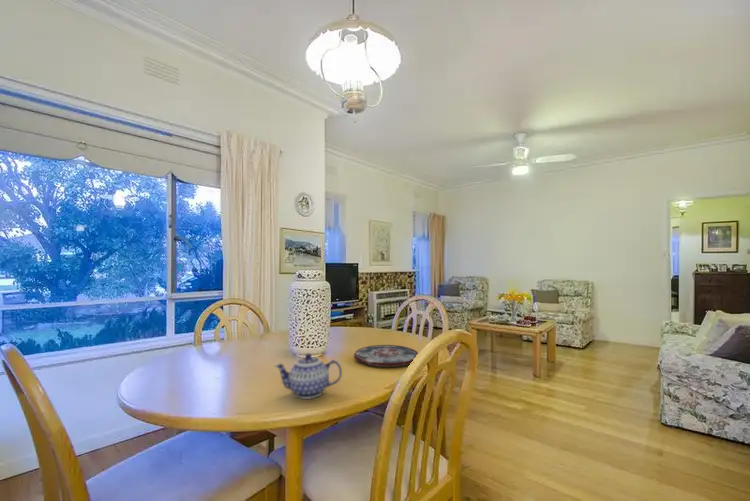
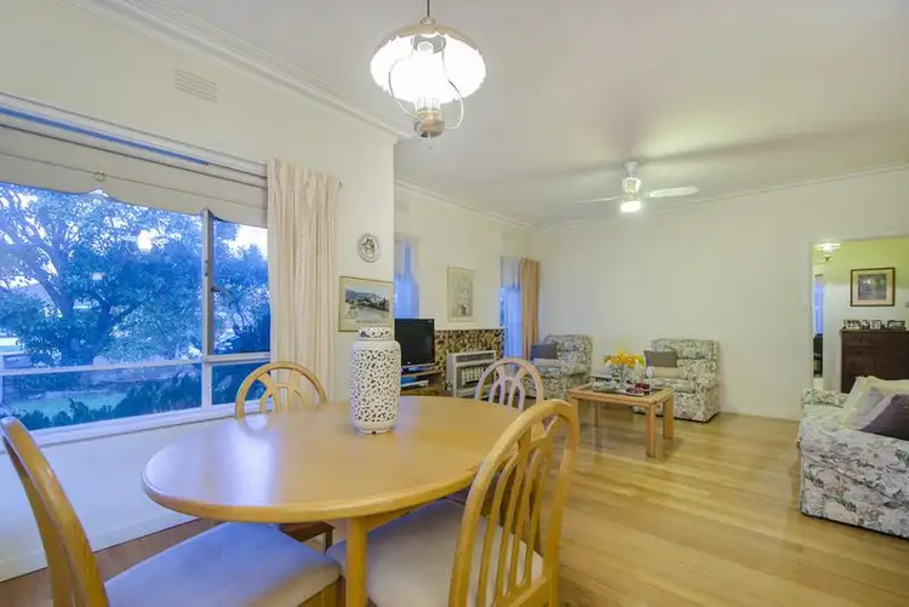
- teapot [274,352,343,400]
- plate [353,344,419,368]
